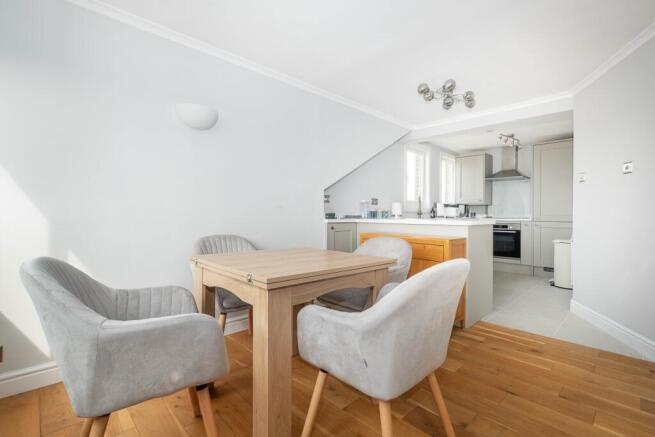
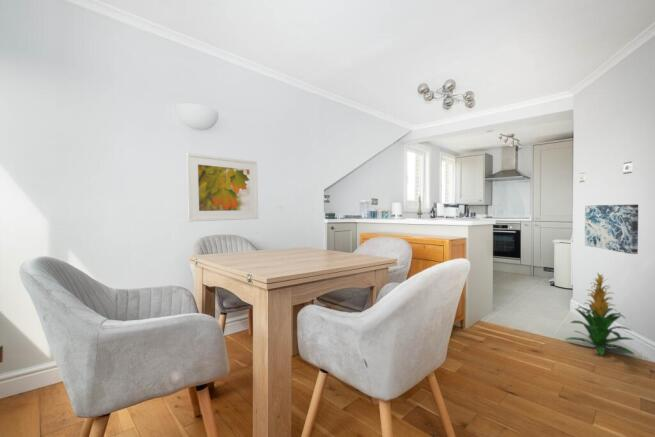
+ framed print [185,152,259,223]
+ indoor plant [565,272,636,356]
+ wall art [584,204,639,255]
